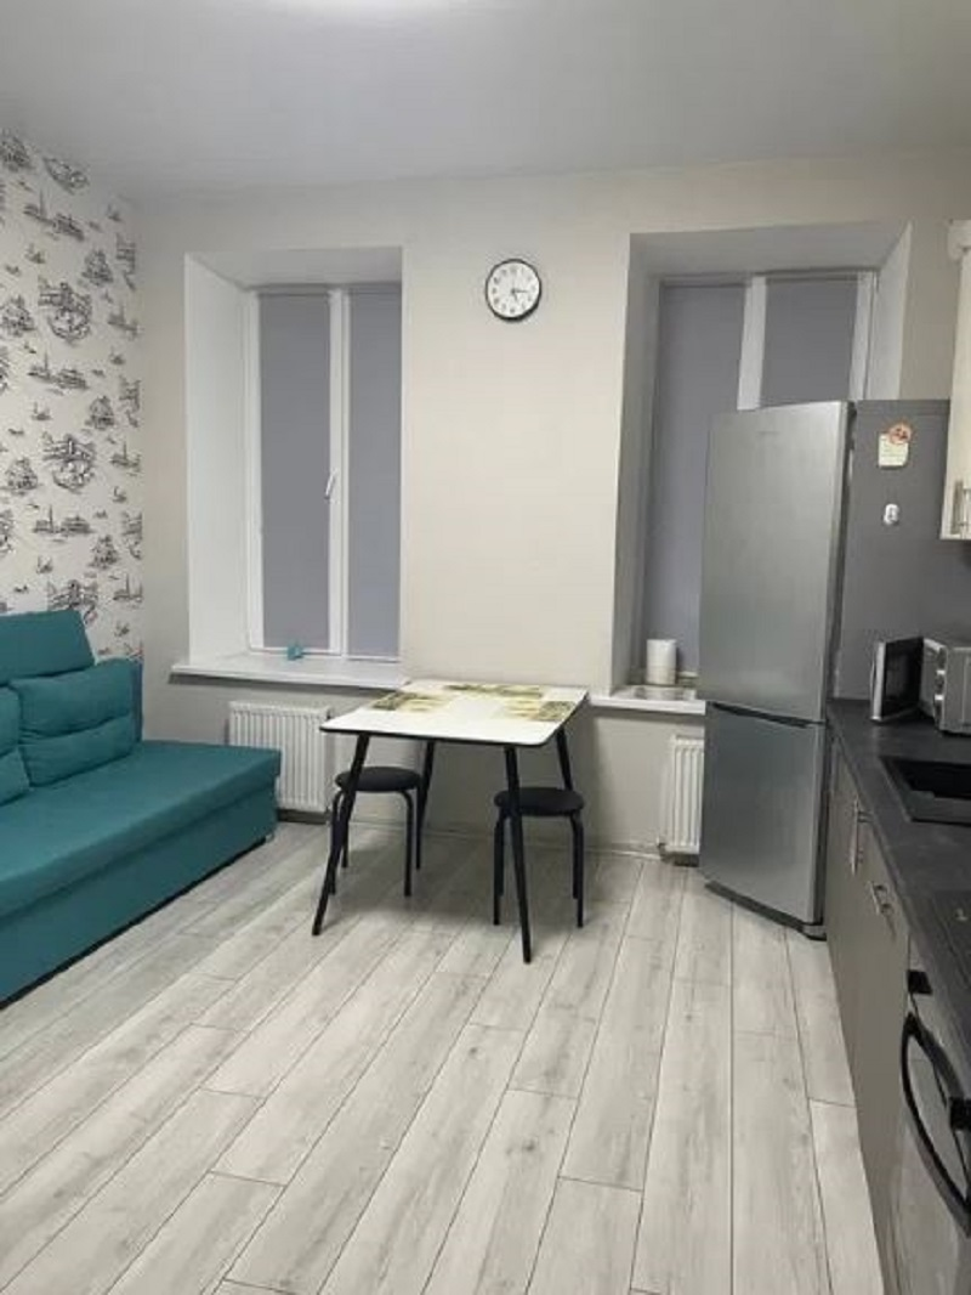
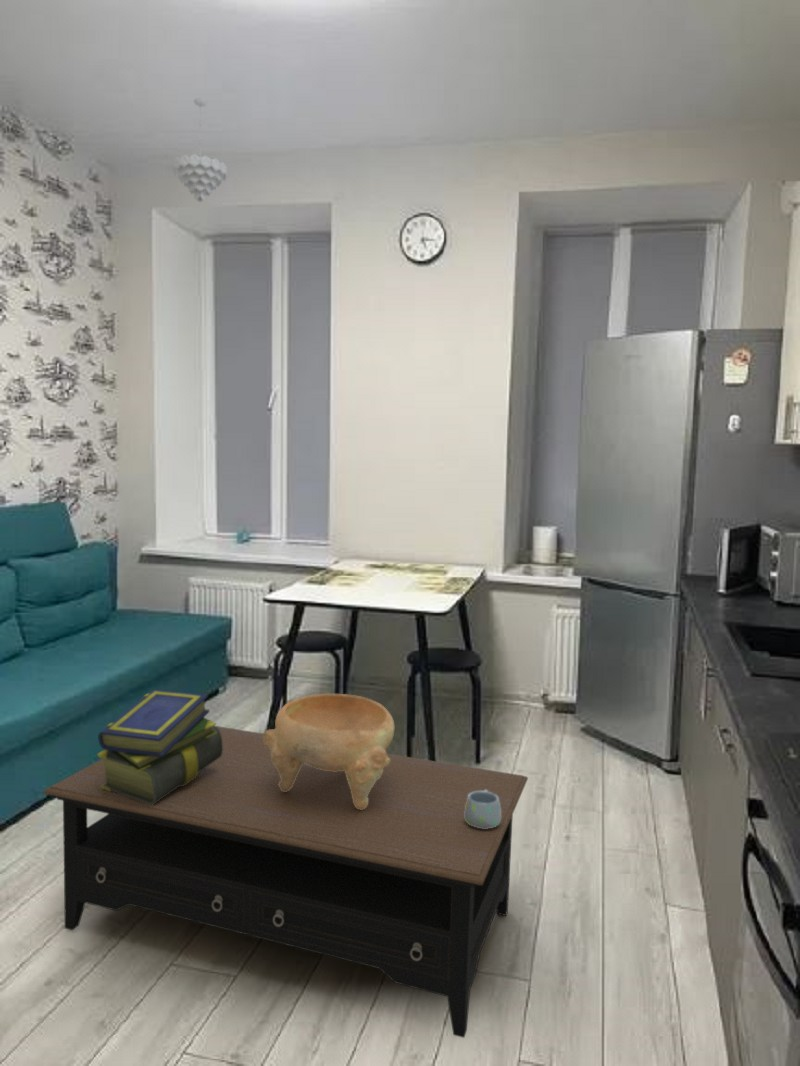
+ coffee table [43,725,529,1039]
+ pendant light [172,98,228,203]
+ mug [464,790,501,829]
+ decorative bowl [263,693,395,810]
+ stack of books [96,689,223,805]
